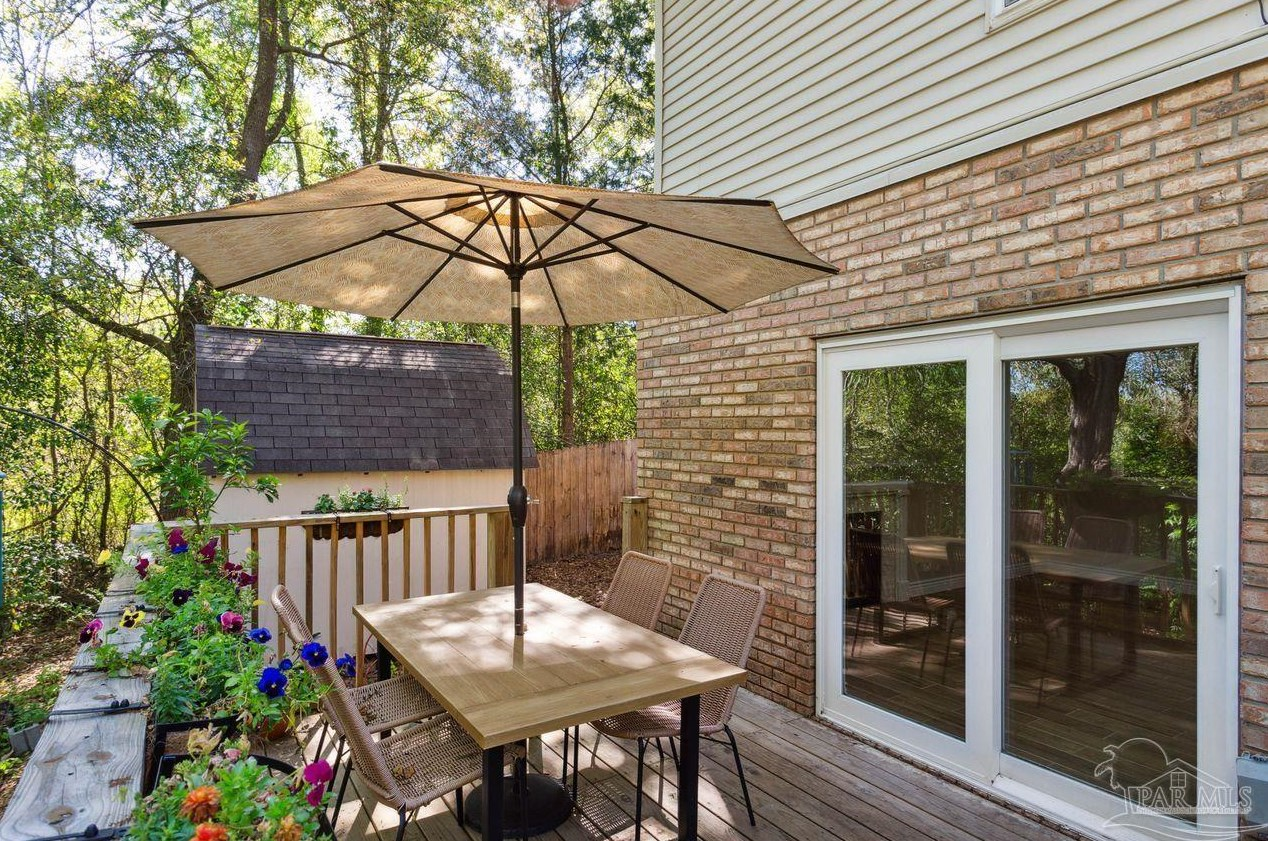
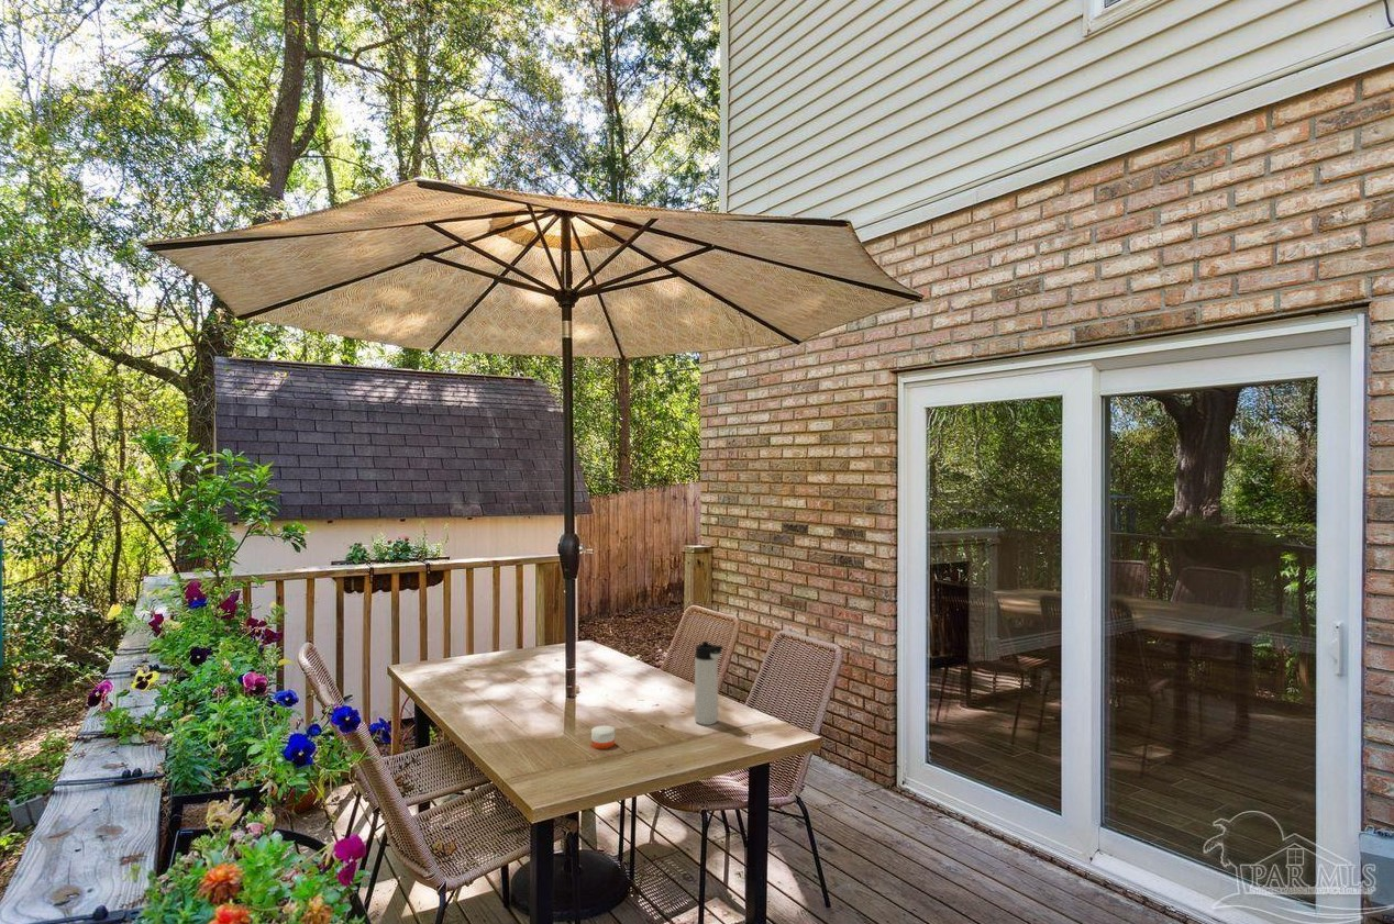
+ candle [590,724,616,750]
+ thermos bottle [694,641,724,726]
